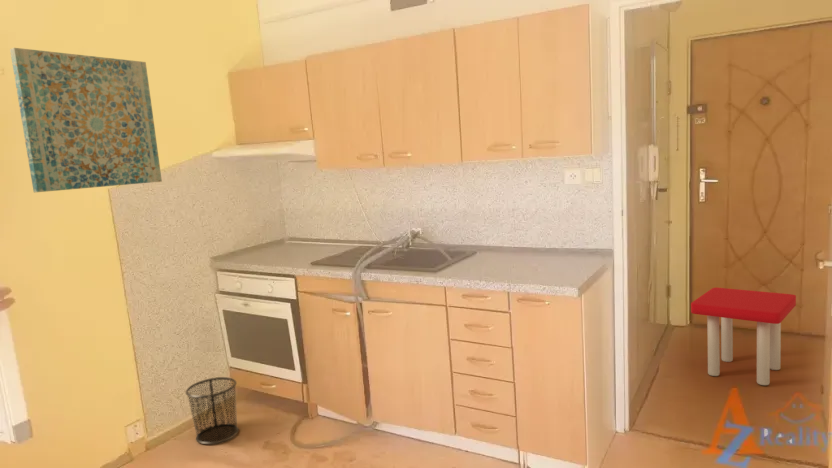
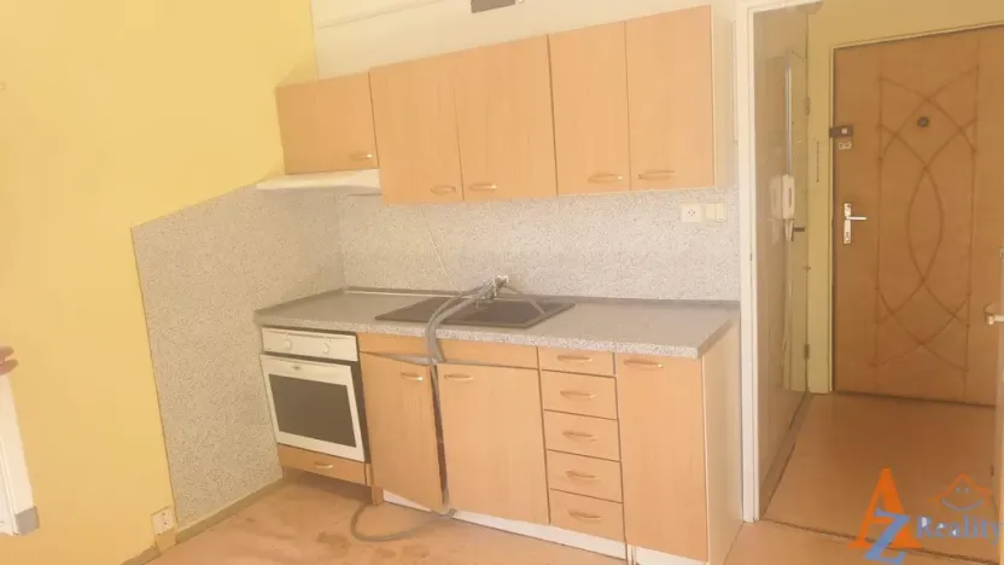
- waste bin [185,376,240,445]
- wall art [9,47,163,193]
- stool [690,287,797,386]
